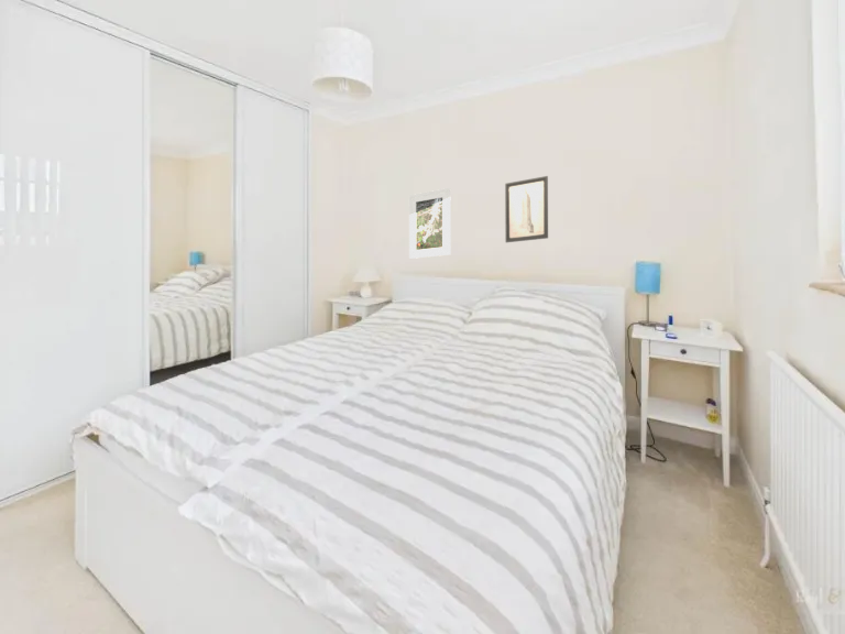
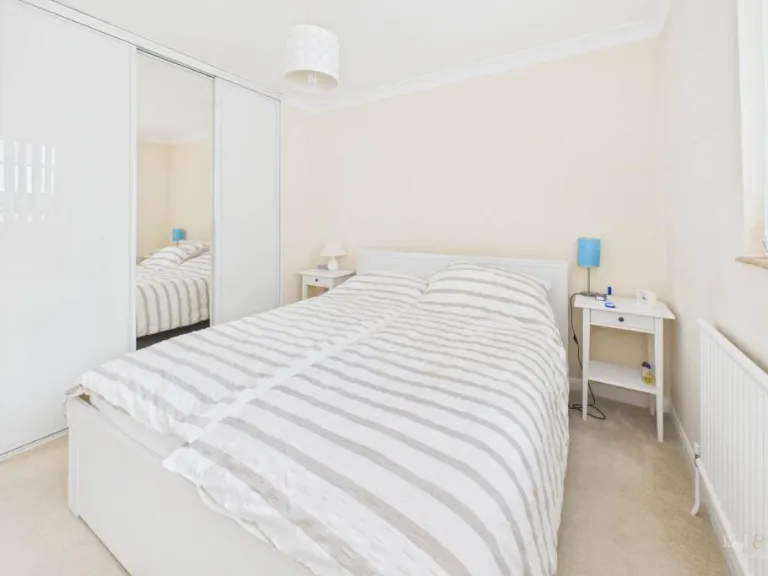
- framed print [408,187,452,260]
- wall art [504,175,549,243]
